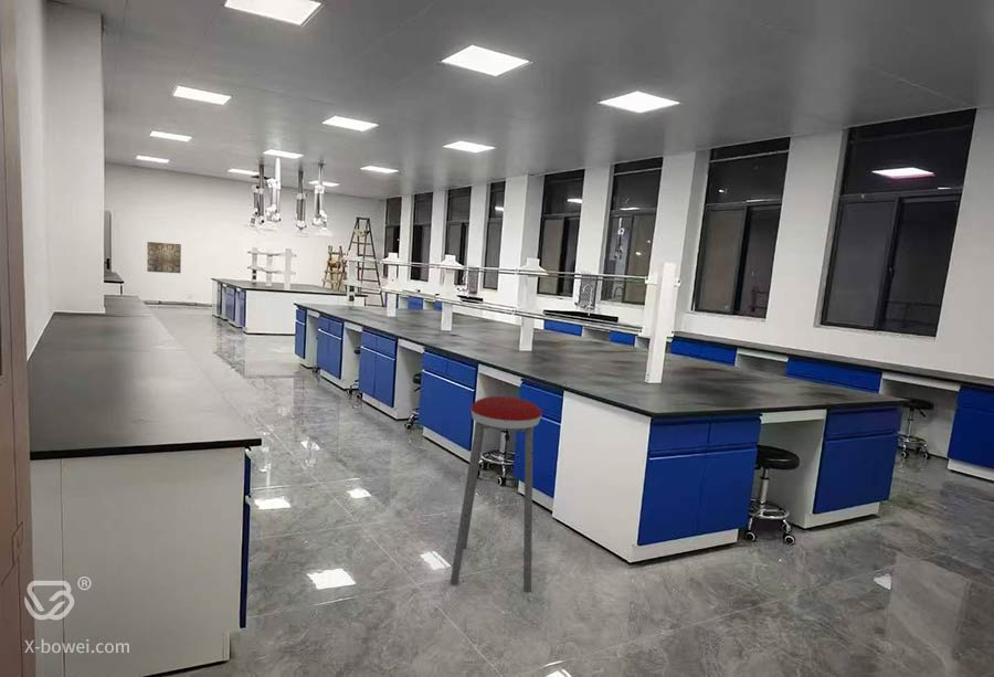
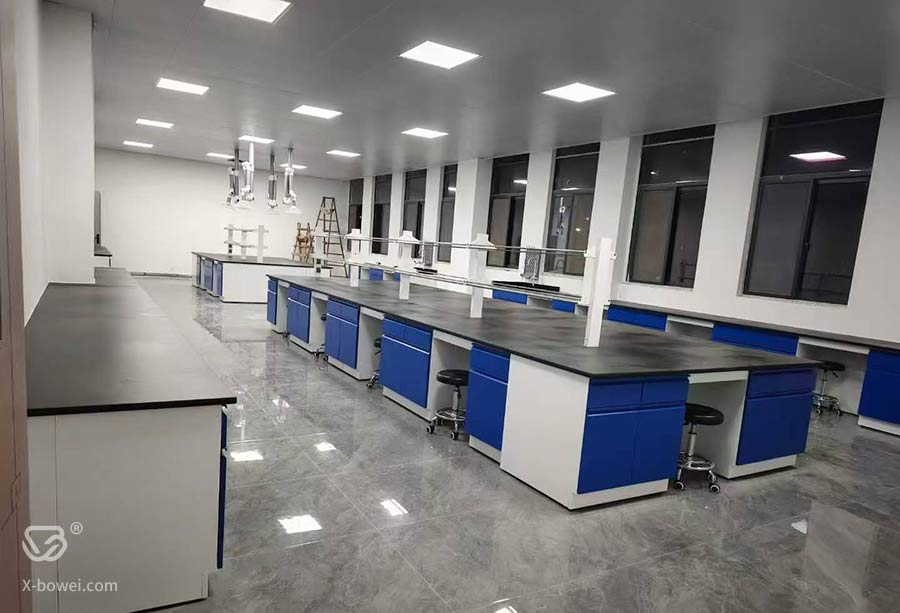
- music stool [450,395,543,594]
- wall art [146,241,182,274]
